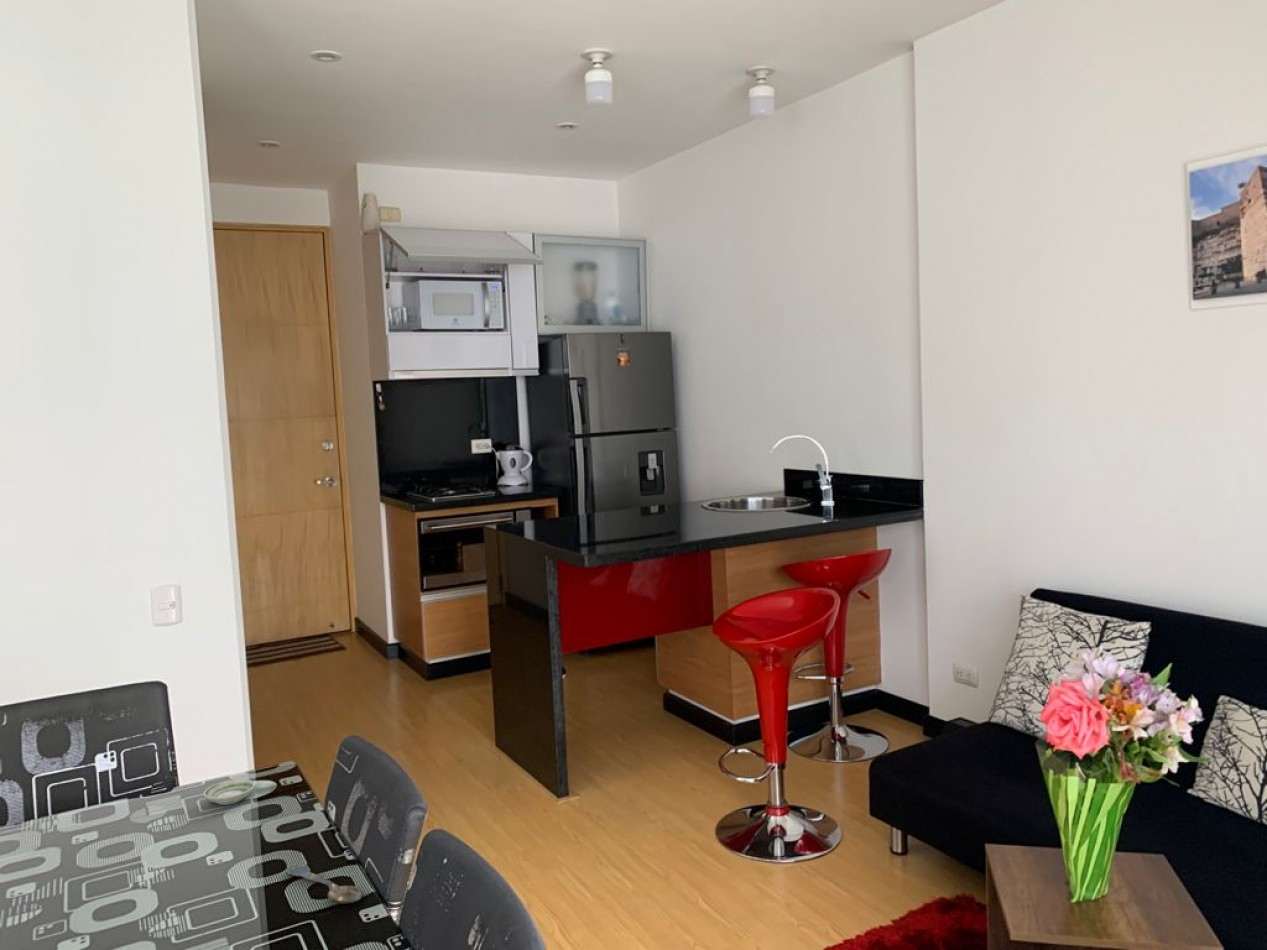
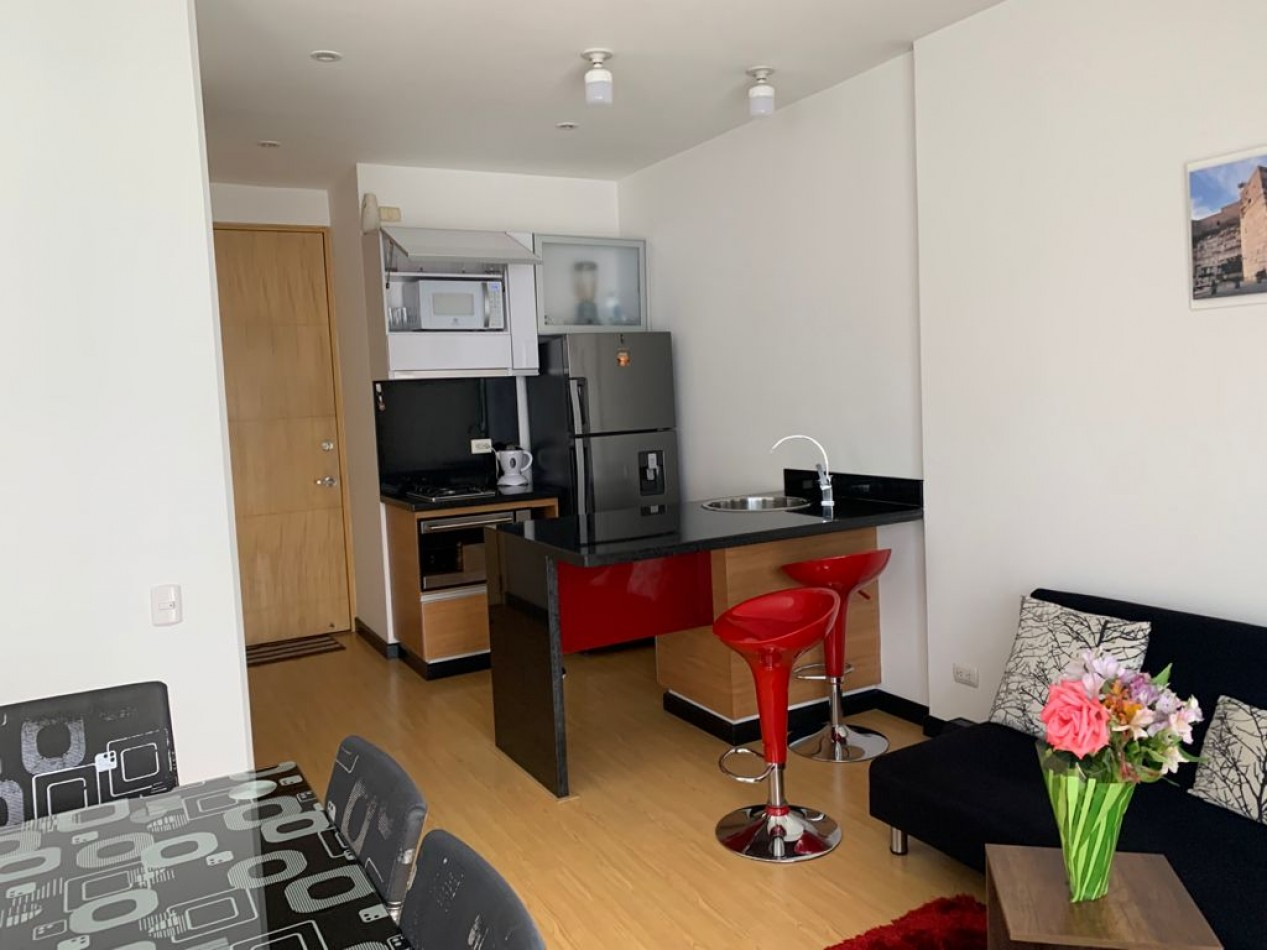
- spoon [286,864,363,905]
- saucer [202,778,257,806]
